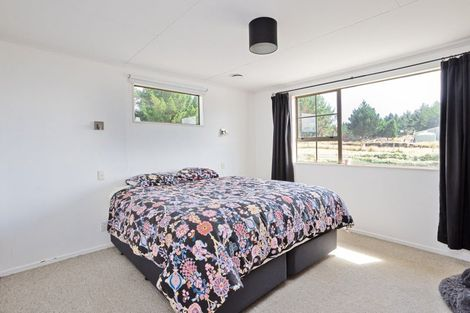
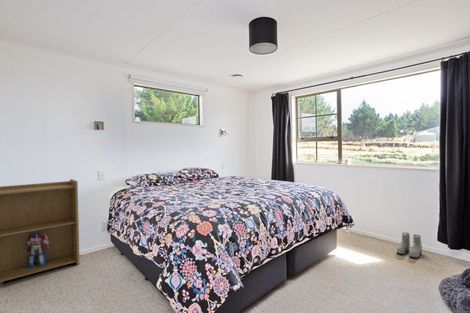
+ bookshelf [0,178,81,283]
+ boots [396,231,423,258]
